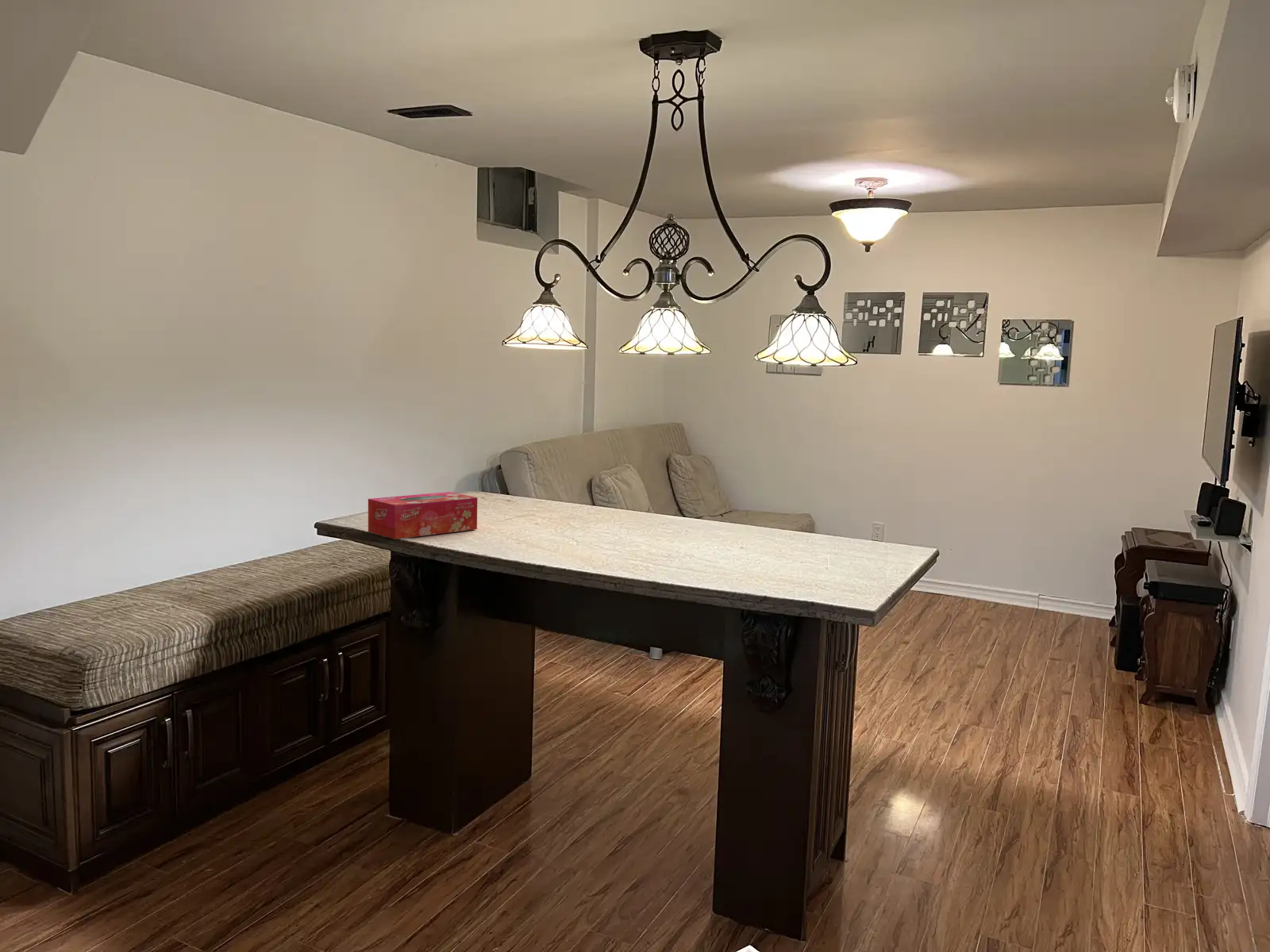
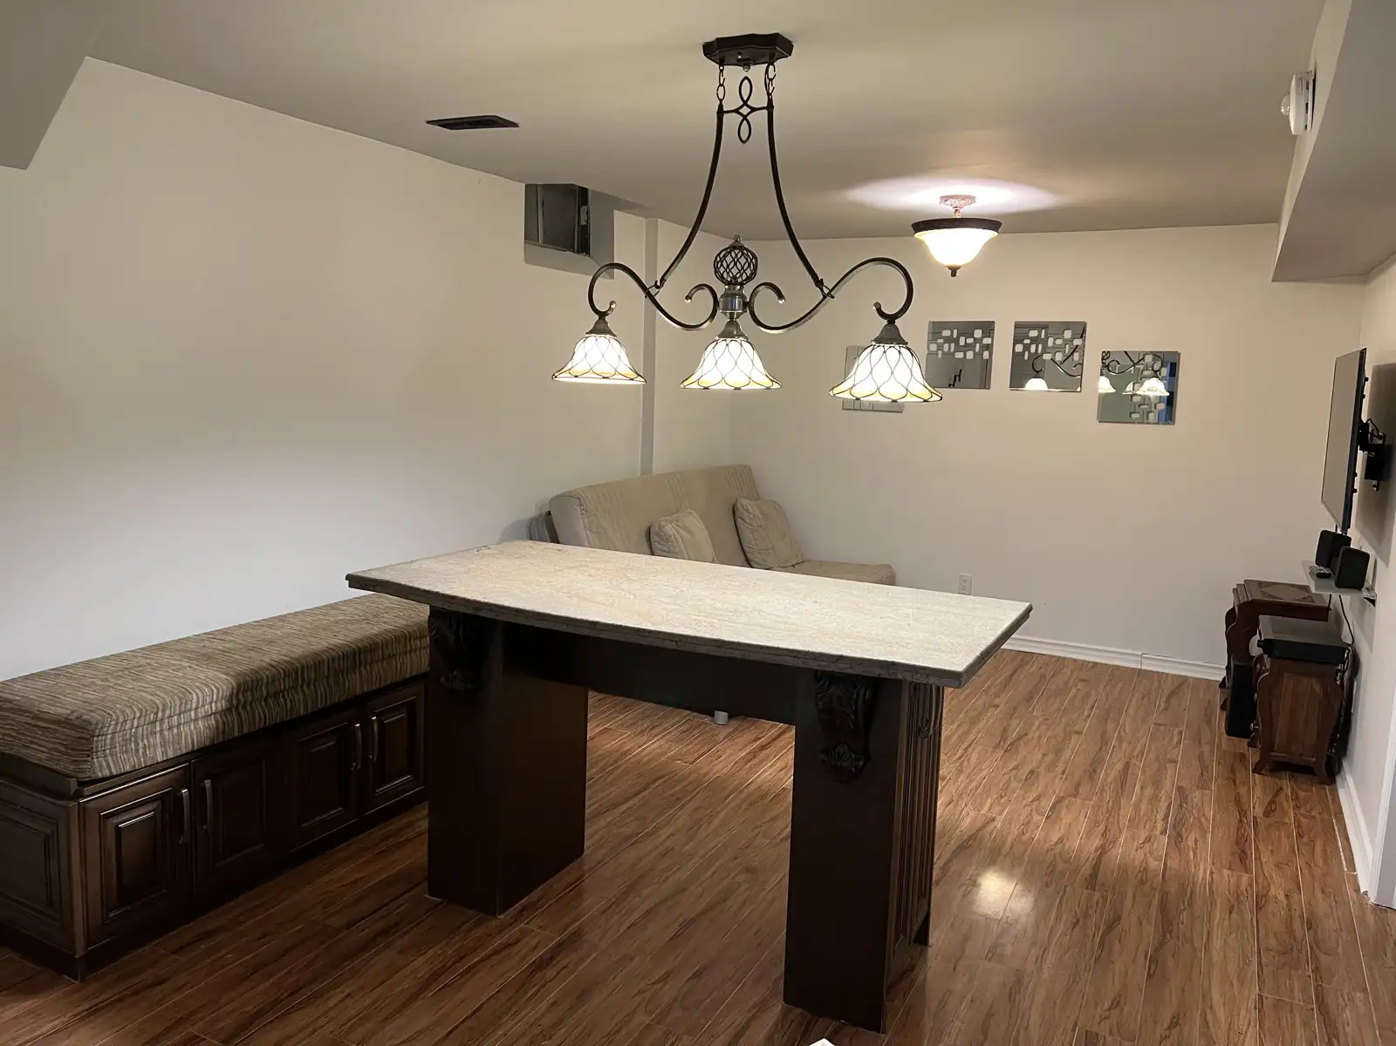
- tissue box [368,491,478,540]
